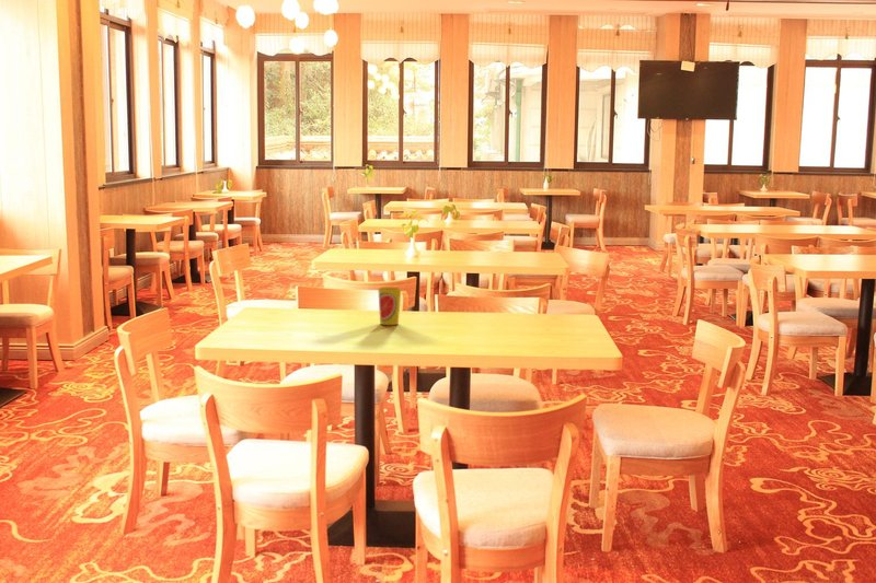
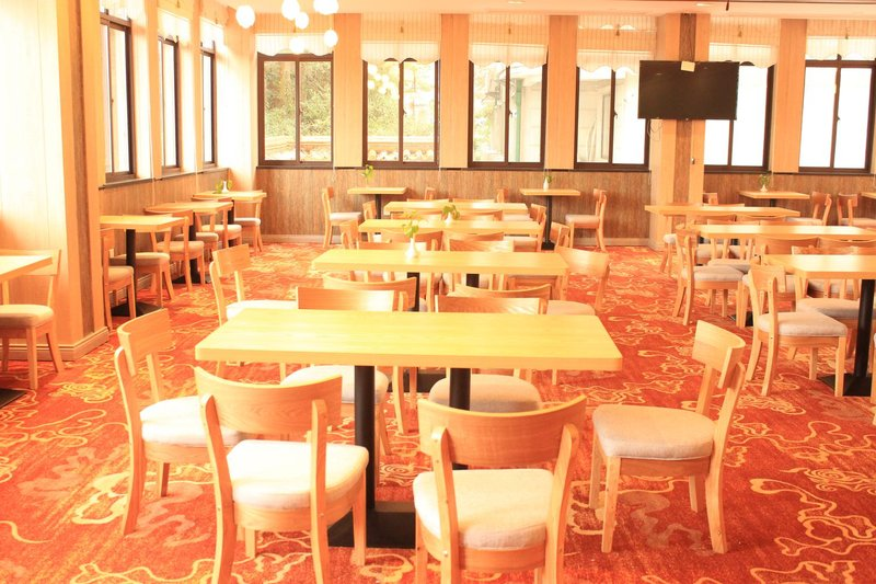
- cup [377,287,402,326]
